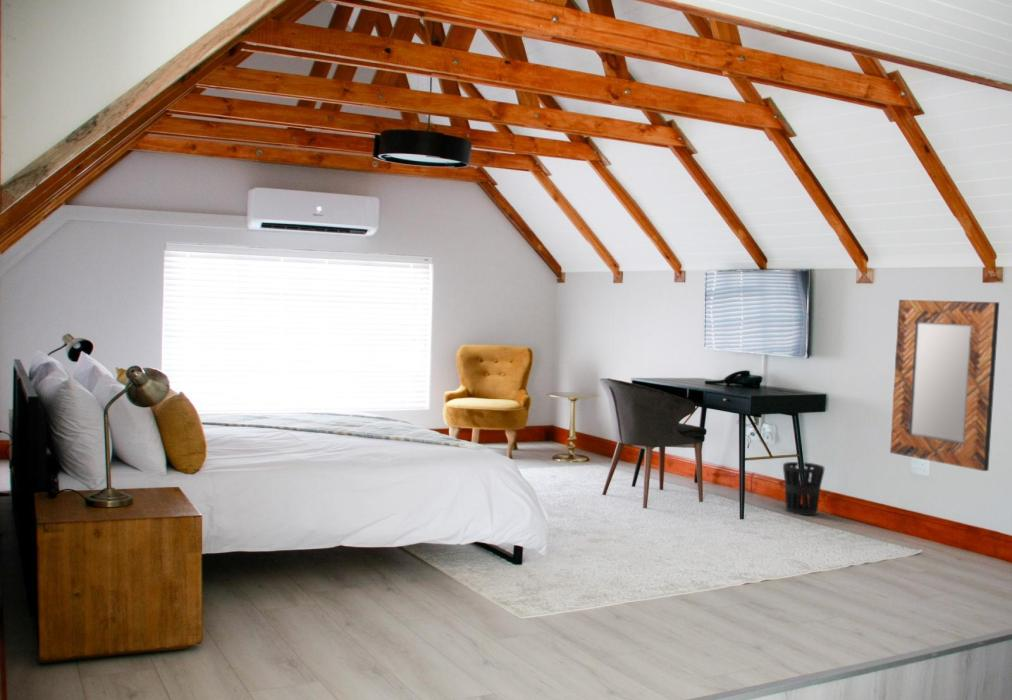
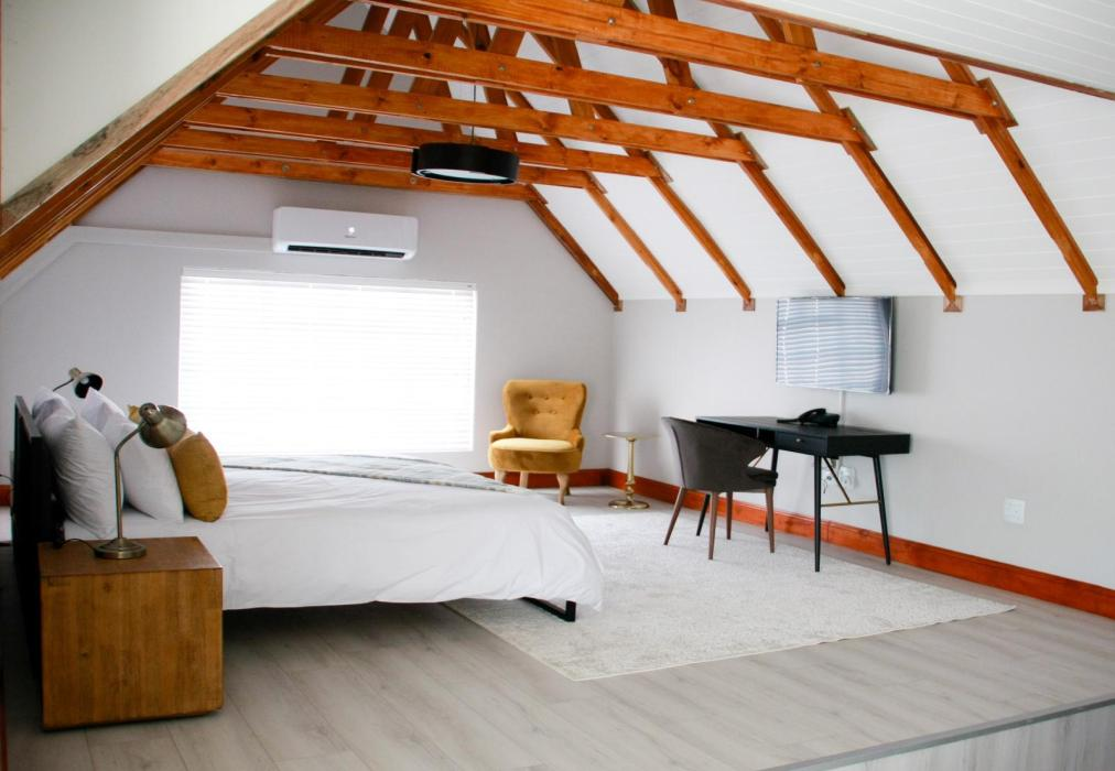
- home mirror [889,299,1000,472]
- wastebasket [782,461,825,516]
